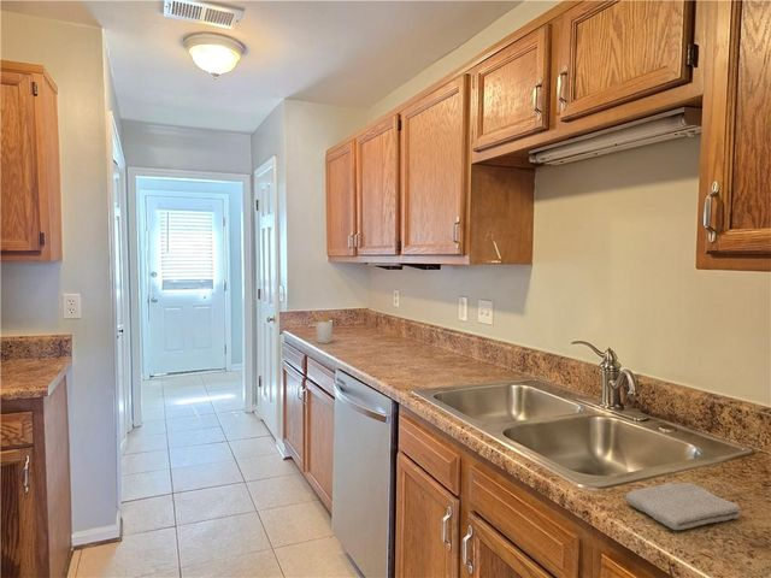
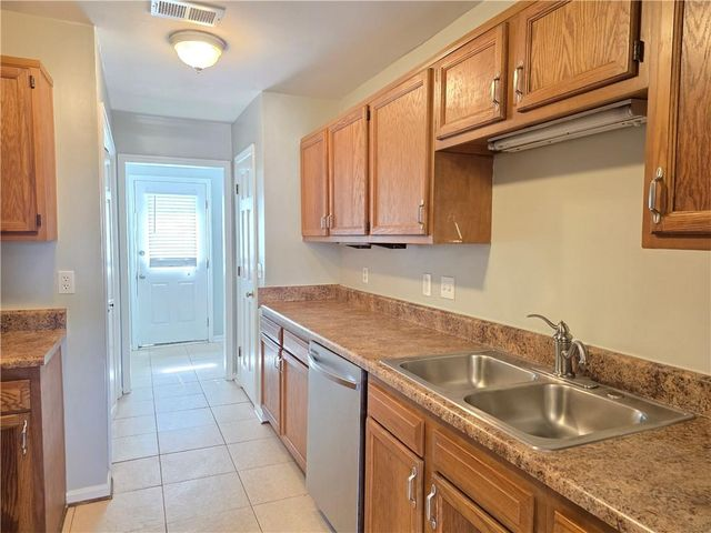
- washcloth [624,482,742,531]
- utensil holder [307,311,334,344]
